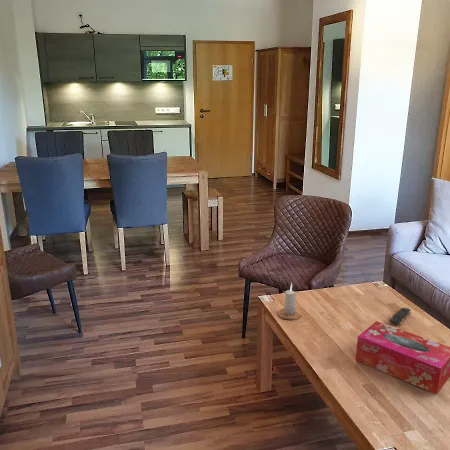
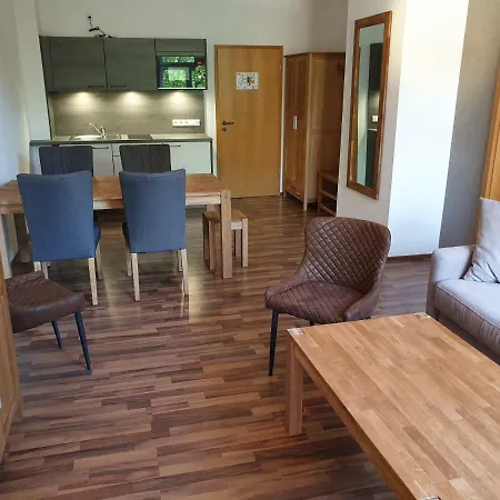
- remote control [388,307,412,326]
- candle [277,282,302,321]
- tissue box [355,320,450,395]
